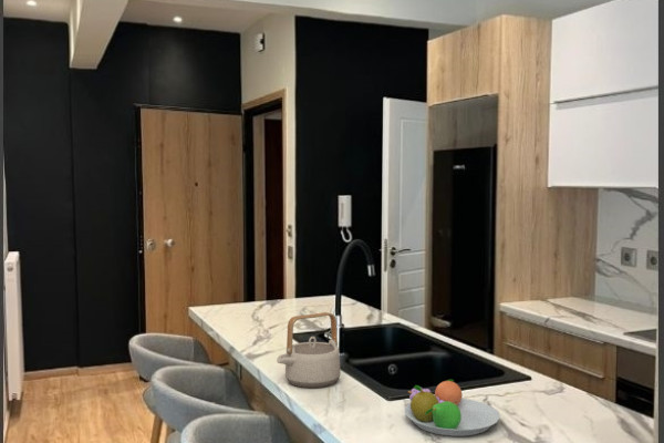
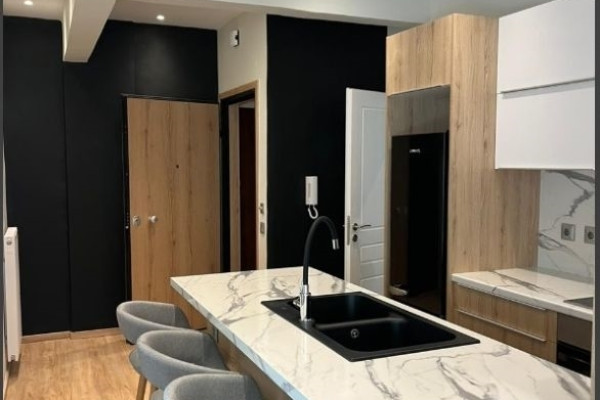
- fruit bowl [404,379,500,437]
- teapot [276,311,342,389]
